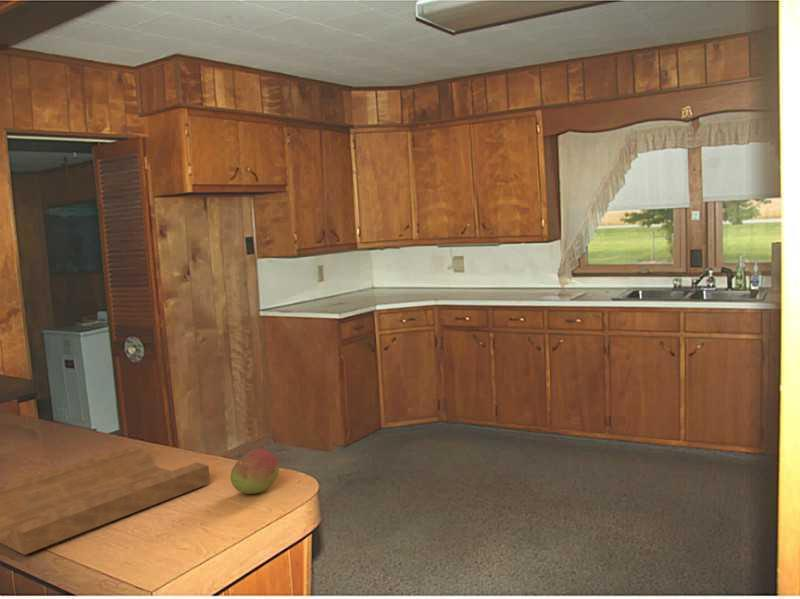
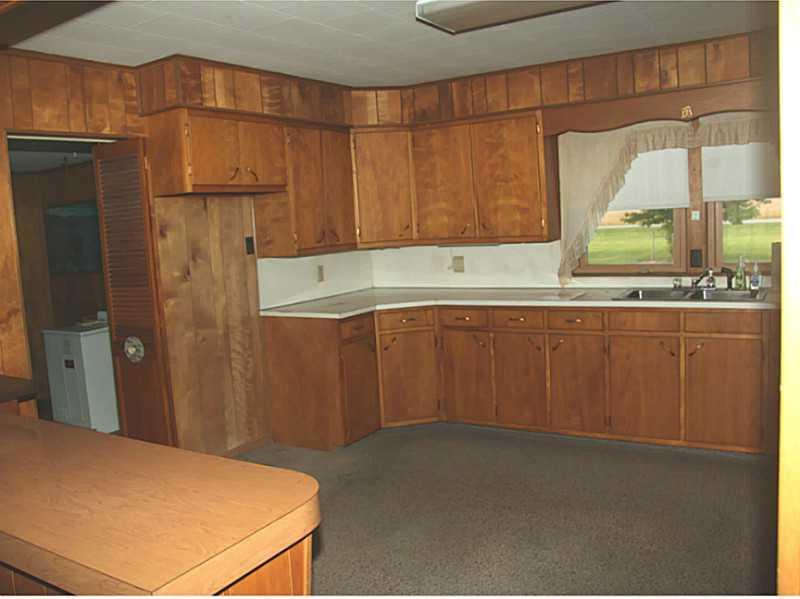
- cutting board [0,445,211,556]
- fruit [229,448,280,495]
